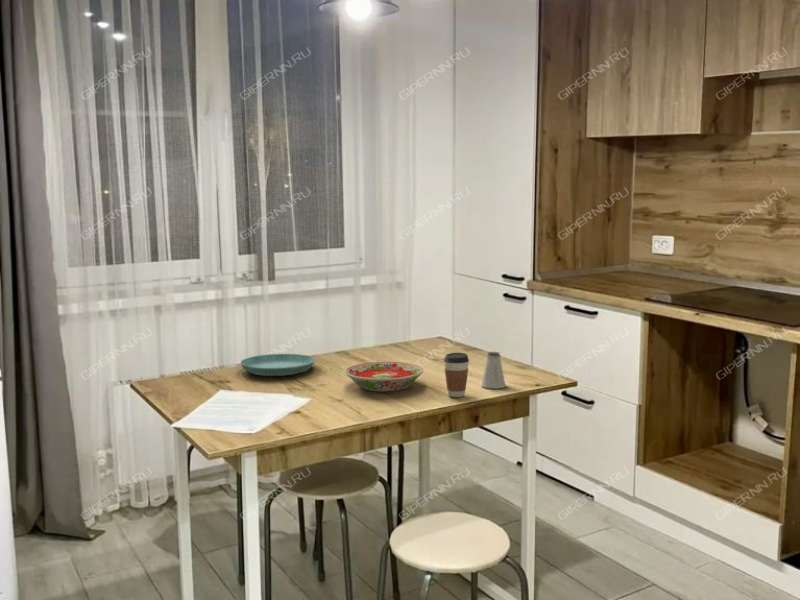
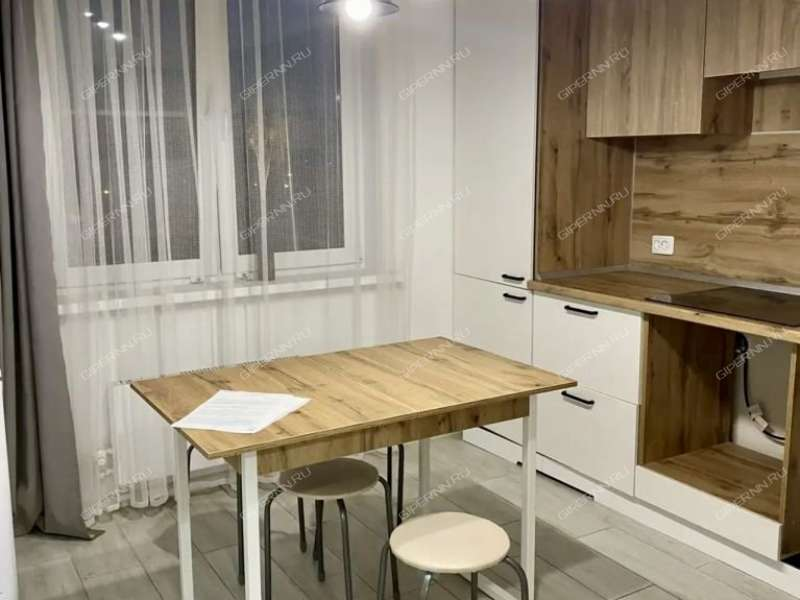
- saucer [239,353,316,377]
- bowl [344,361,425,392]
- saltshaker [481,351,506,389]
- coffee cup [443,352,470,398]
